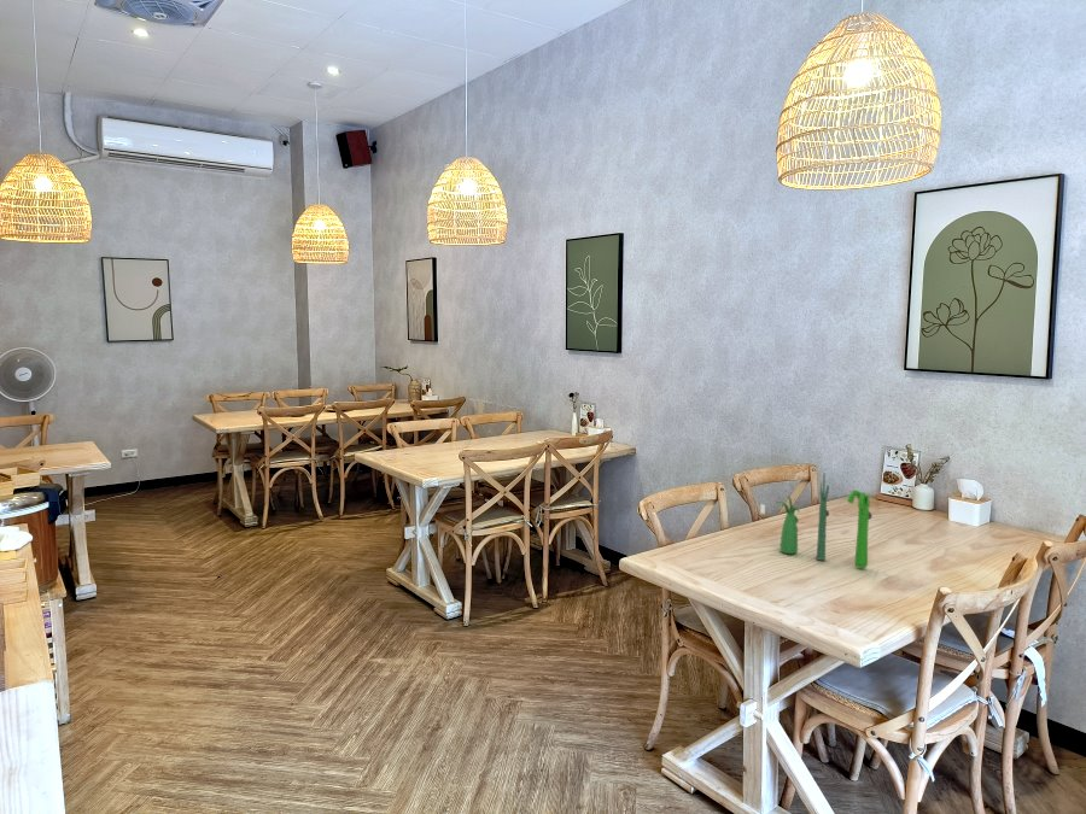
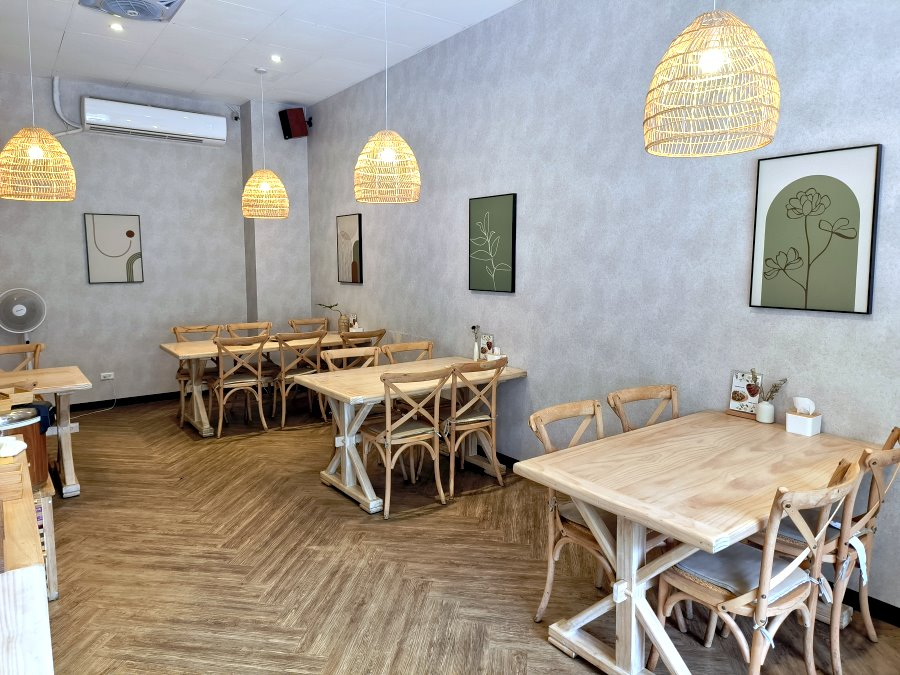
- plant [759,472,874,569]
